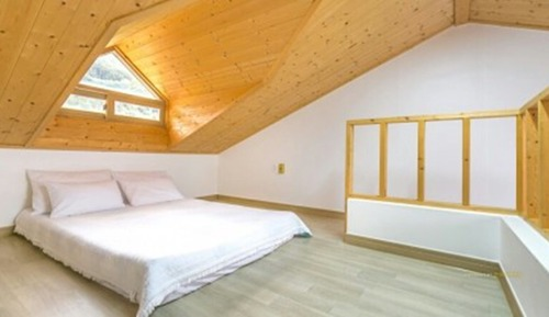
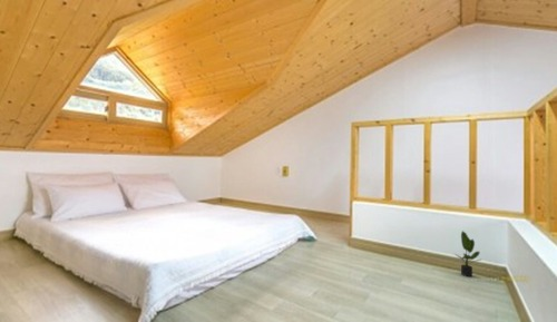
+ potted plant [453,230,481,277]
